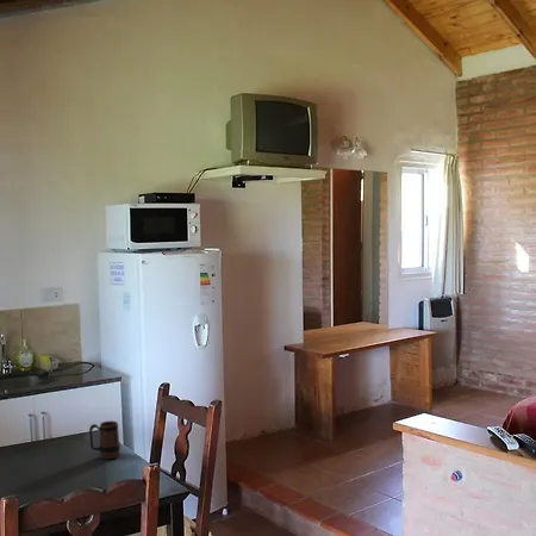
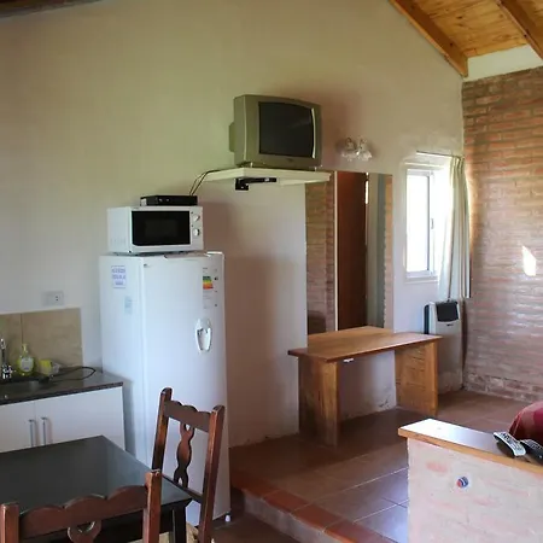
- mug [88,420,121,461]
